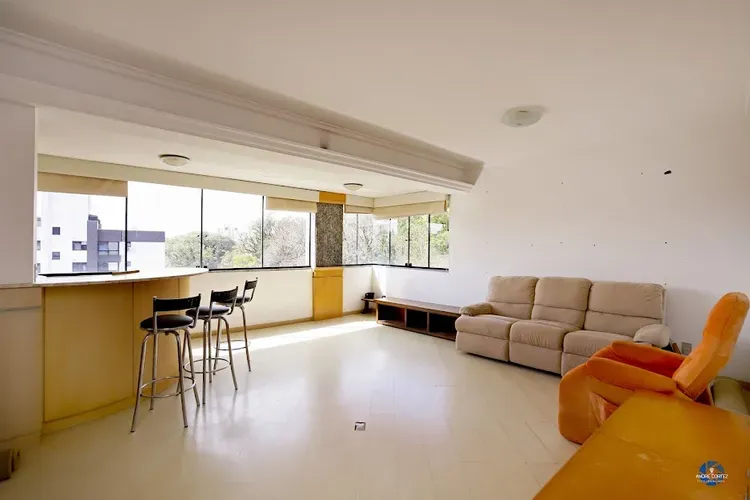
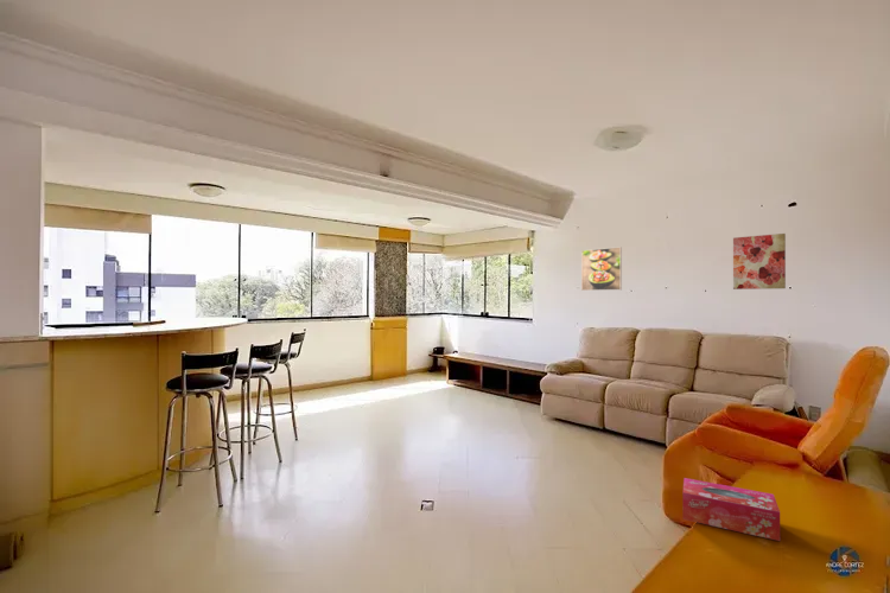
+ wall art [732,232,787,291]
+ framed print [580,246,623,292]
+ tissue box [682,477,781,542]
